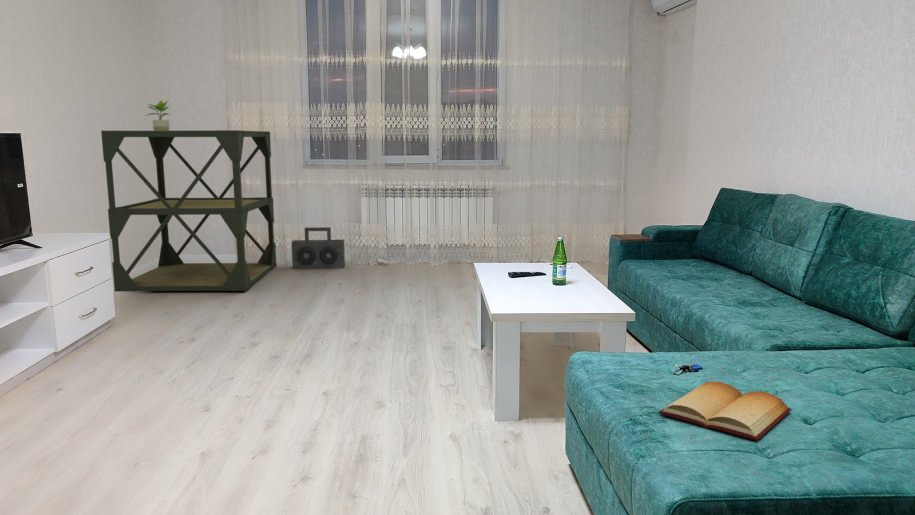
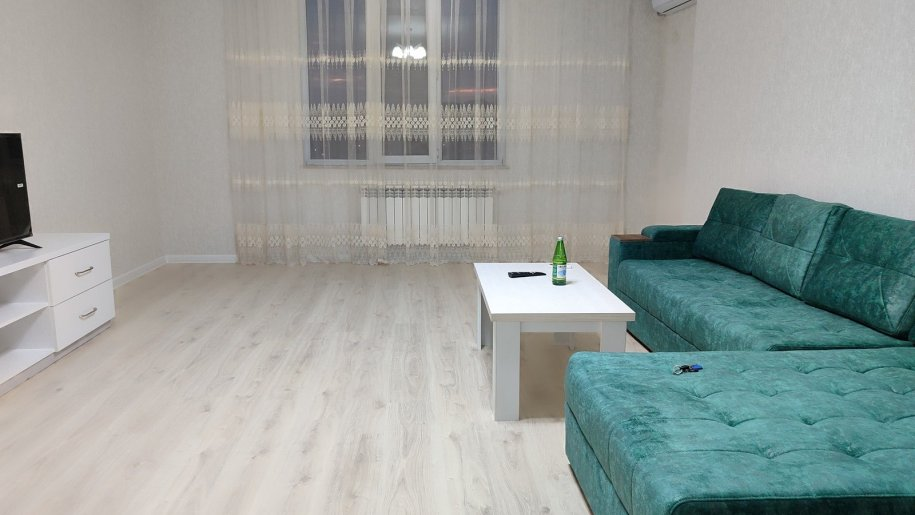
- potted plant [144,99,170,131]
- speaker [291,226,346,270]
- bible [658,381,792,441]
- shelving unit [100,129,278,292]
